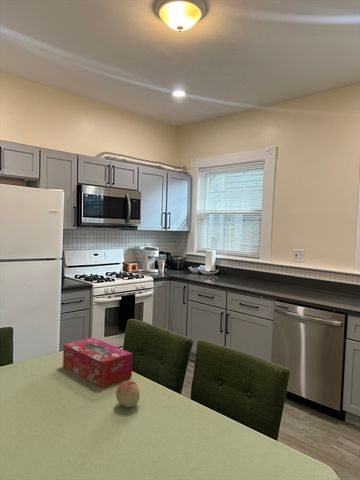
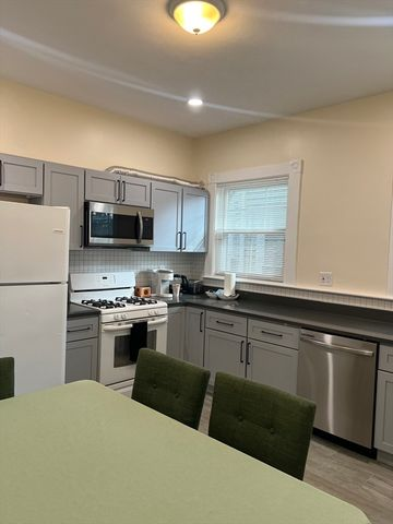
- fruit [115,380,141,408]
- tissue box [62,337,133,388]
